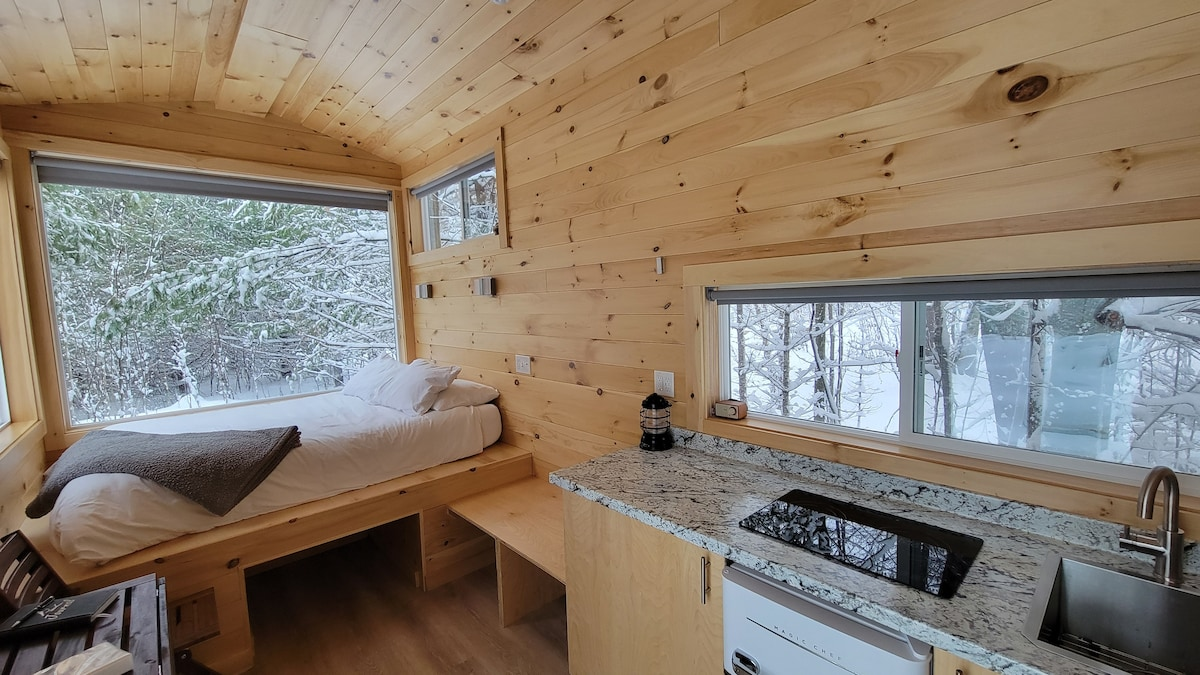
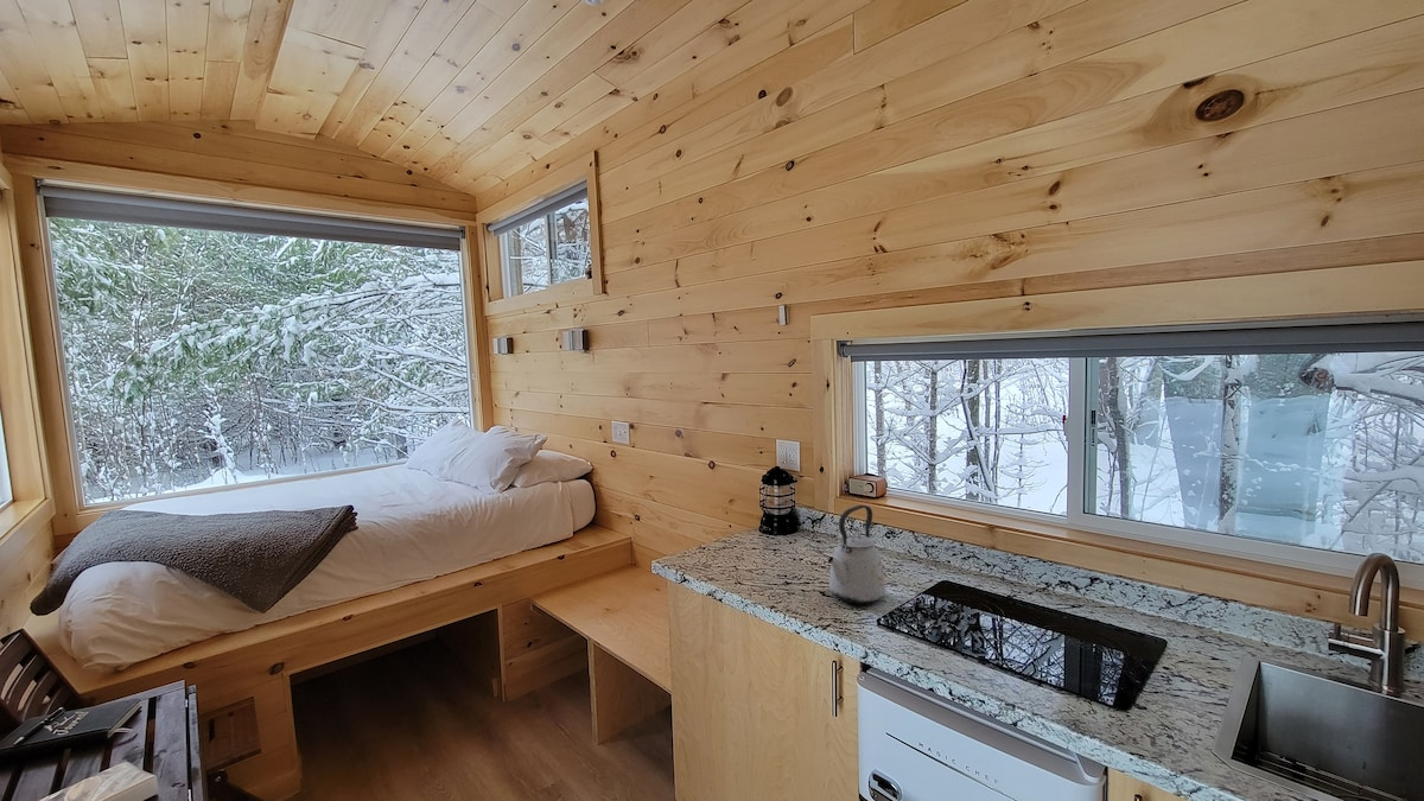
+ kettle [827,504,886,605]
